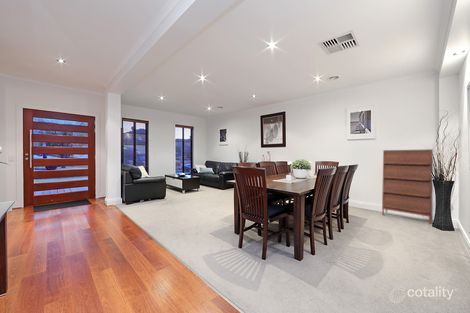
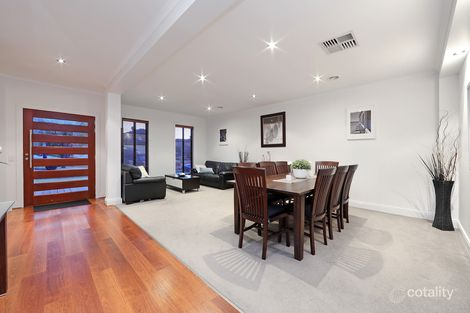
- shoe cabinet [381,148,434,225]
